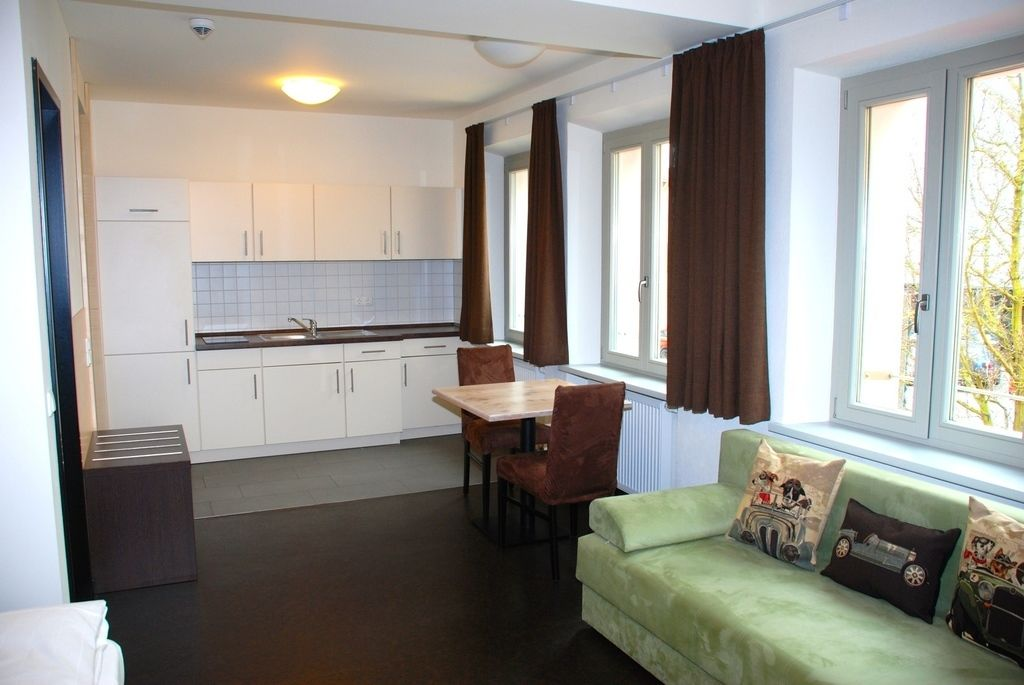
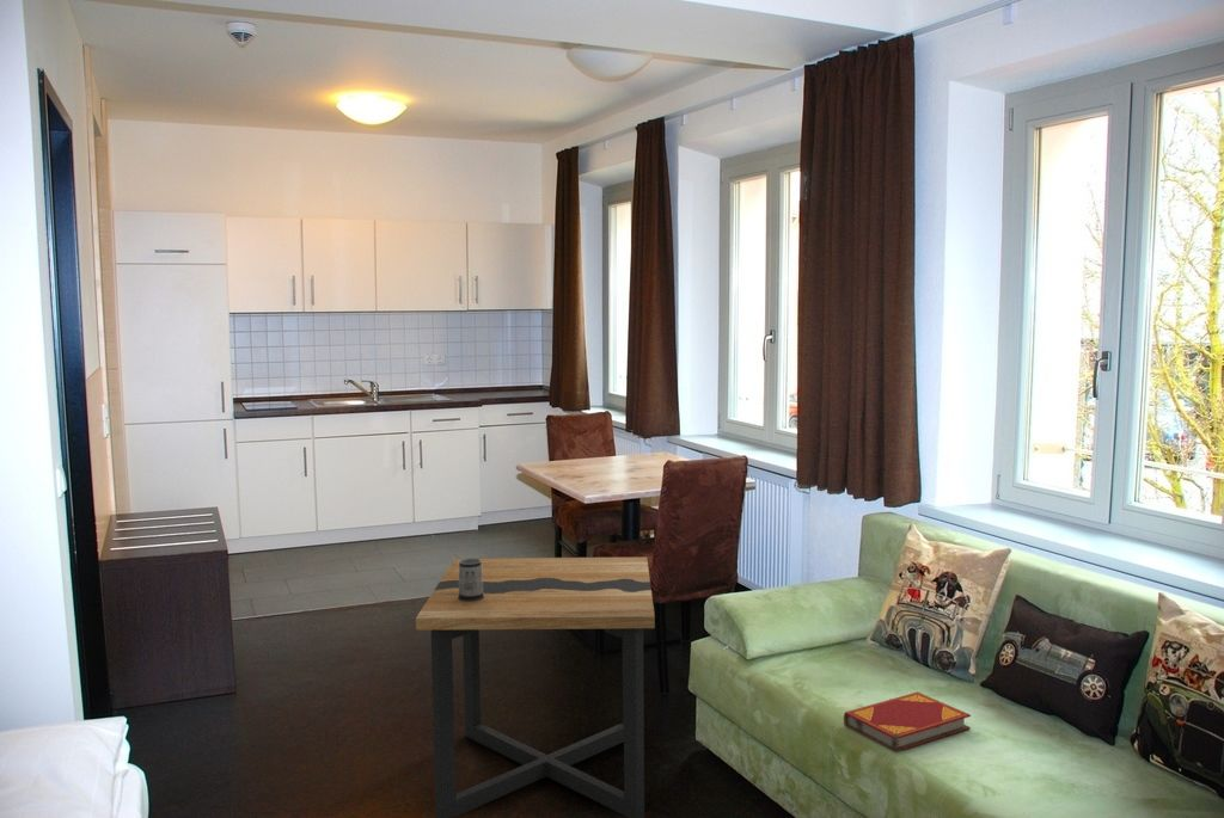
+ side table [415,556,656,818]
+ mug [458,558,484,602]
+ hardback book [843,691,972,754]
